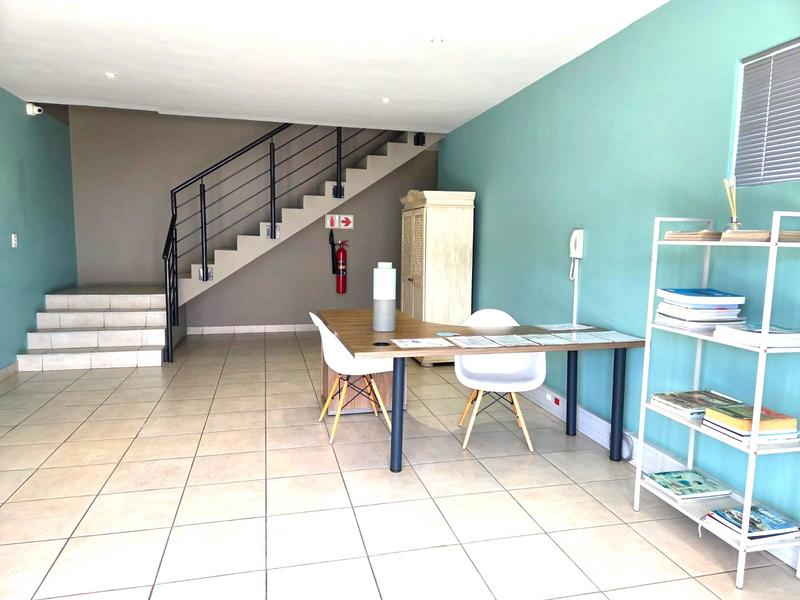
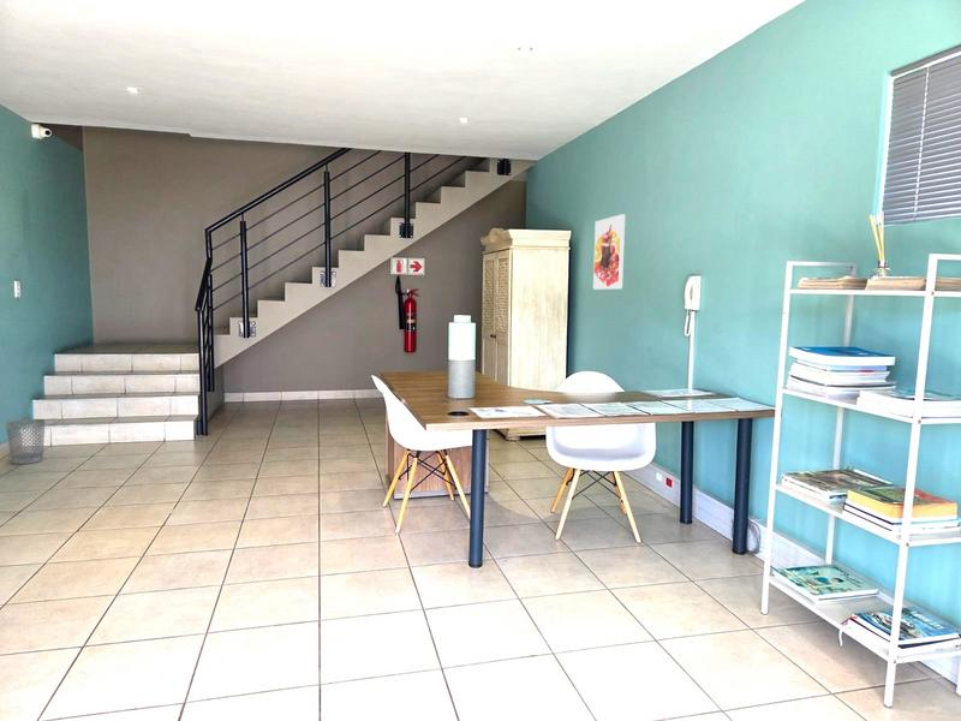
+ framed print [592,213,626,291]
+ wastebasket [5,418,46,465]
